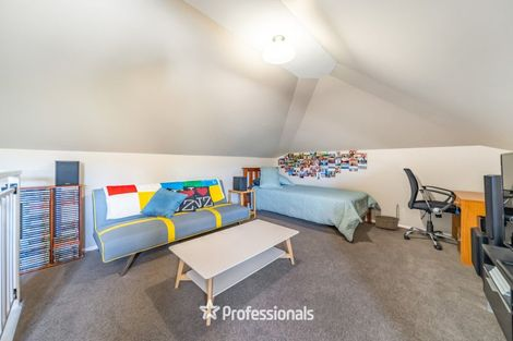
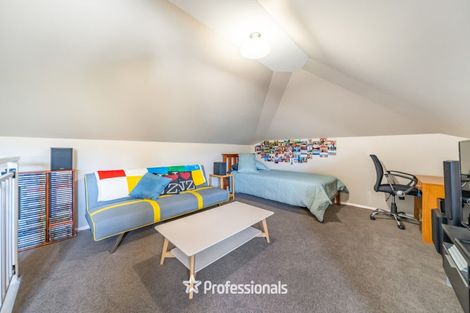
- basket [373,203,401,231]
